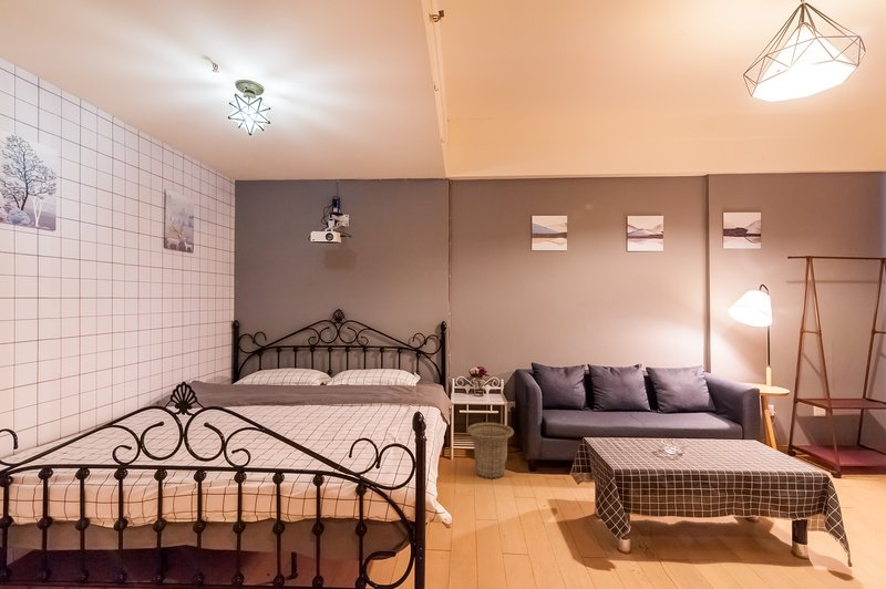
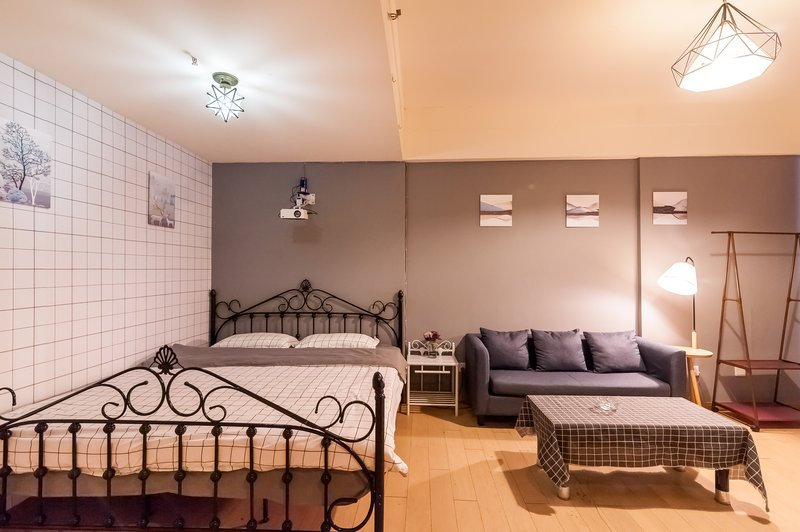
- basket [466,422,515,479]
